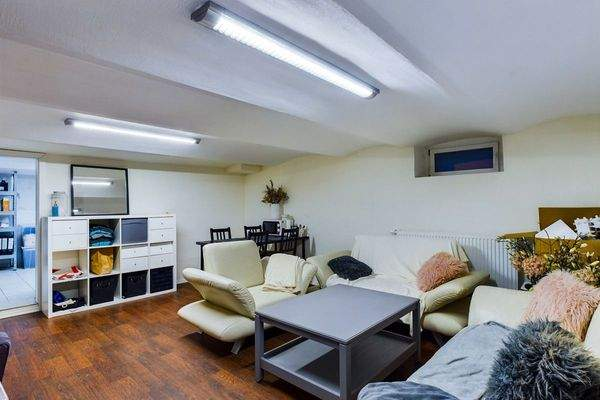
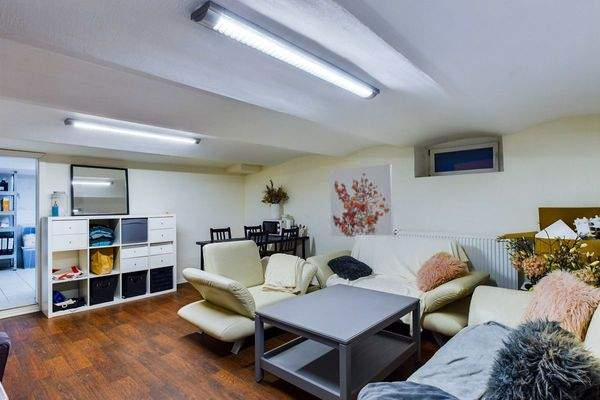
+ wall art [329,163,394,238]
